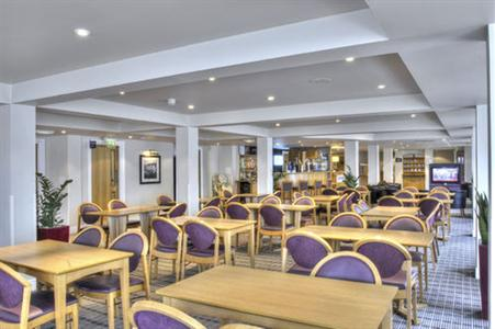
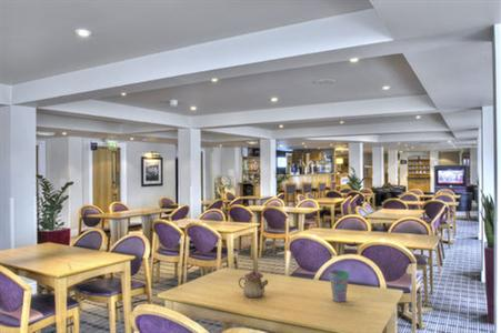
+ teapot [238,268,269,299]
+ cup [328,269,350,303]
